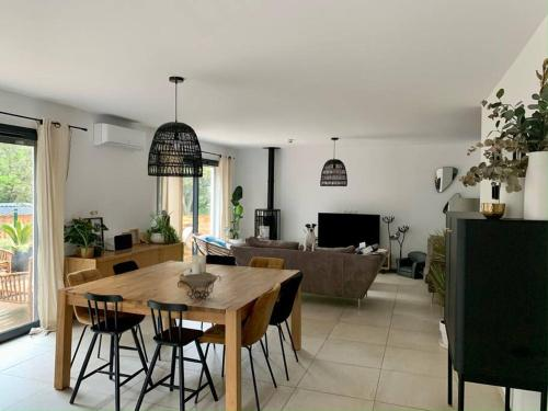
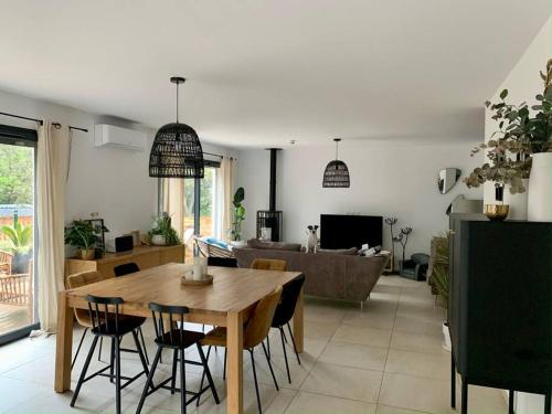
- decorative bowl [176,273,222,300]
